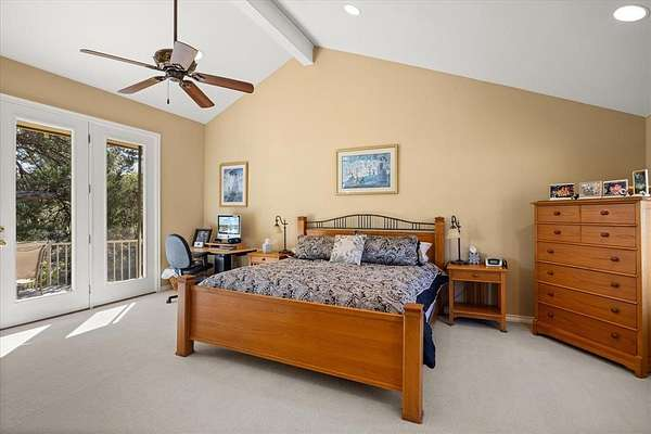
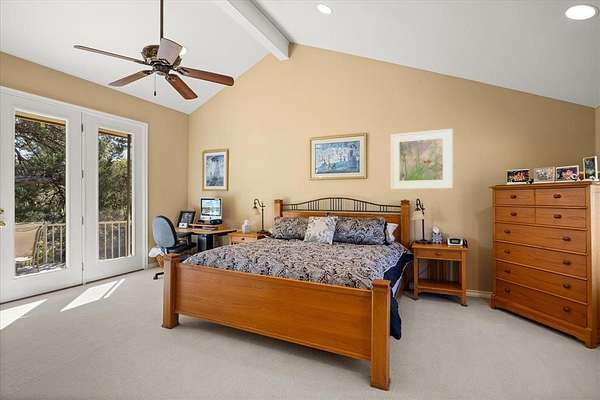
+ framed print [390,128,453,190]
